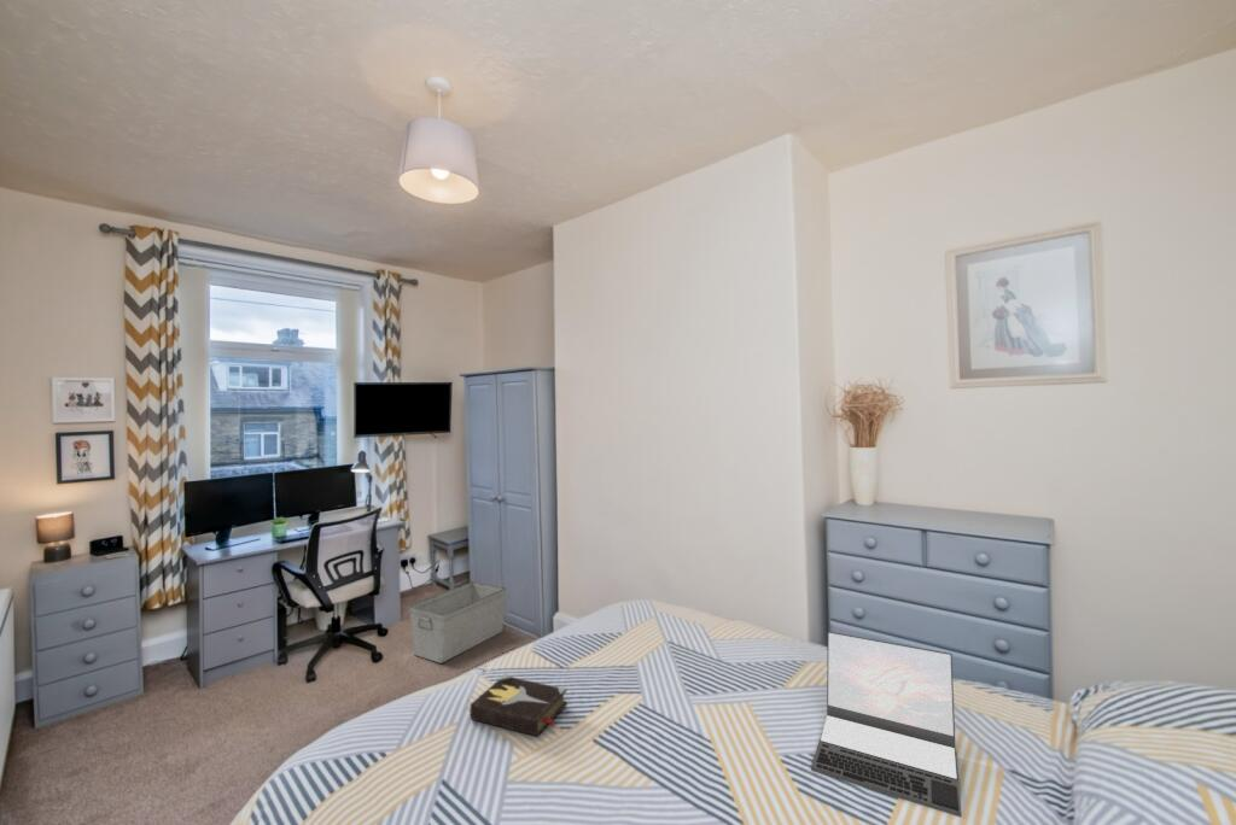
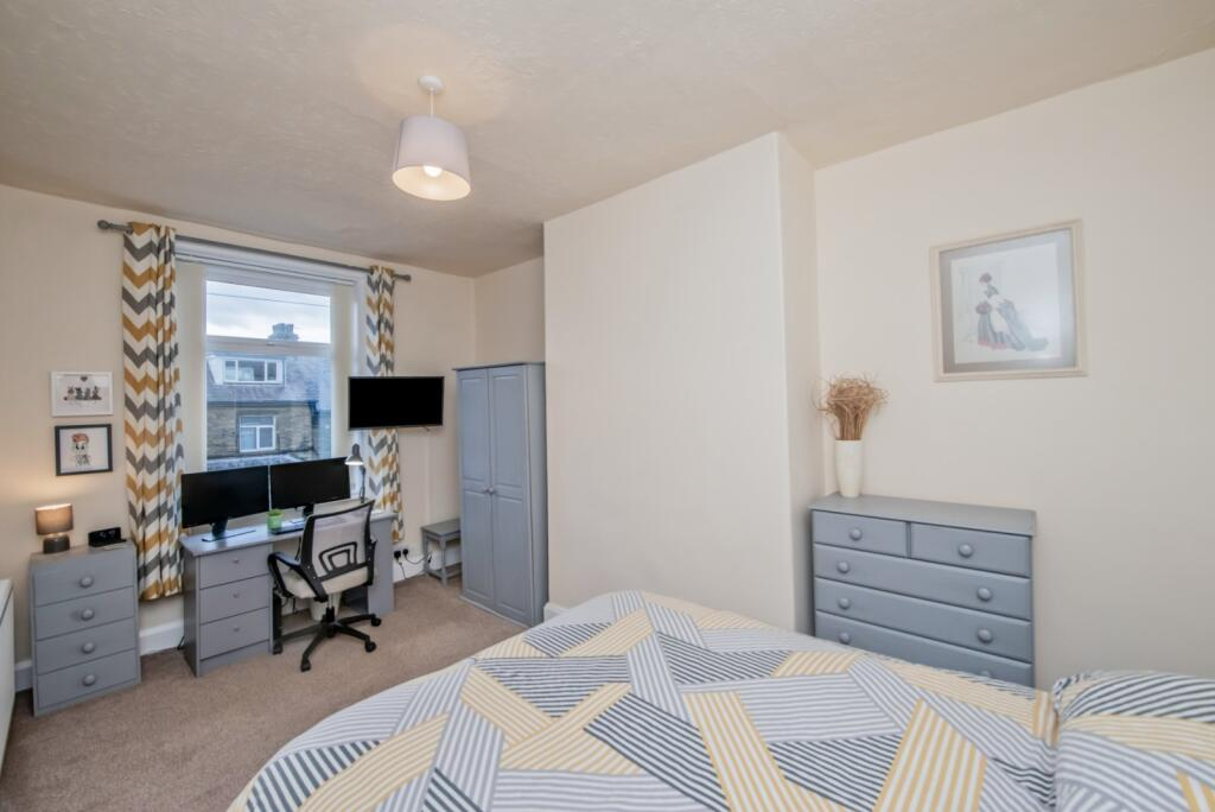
- laptop [810,631,963,818]
- storage bin [408,580,507,665]
- hardback book [470,673,569,738]
